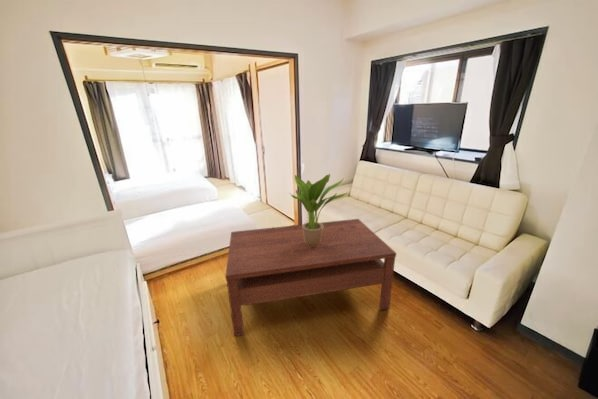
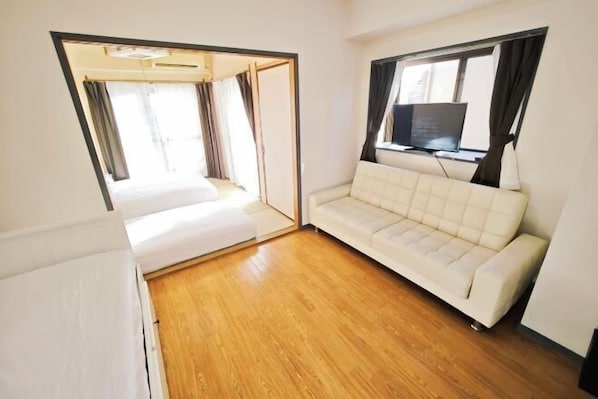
- coffee table [224,218,397,337]
- potted plant [288,173,349,246]
